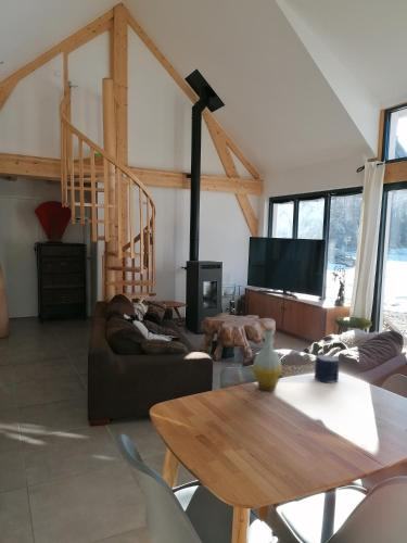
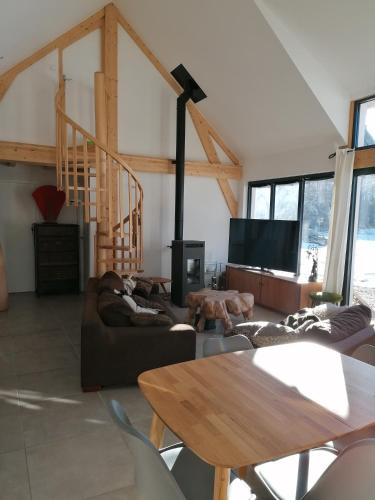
- candle [314,353,341,384]
- bottle [252,326,283,392]
